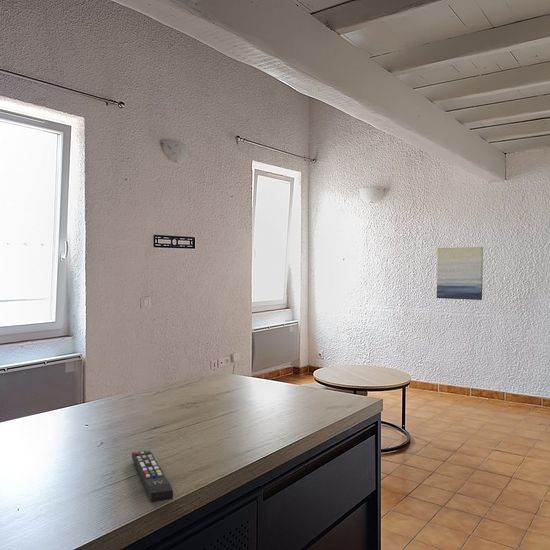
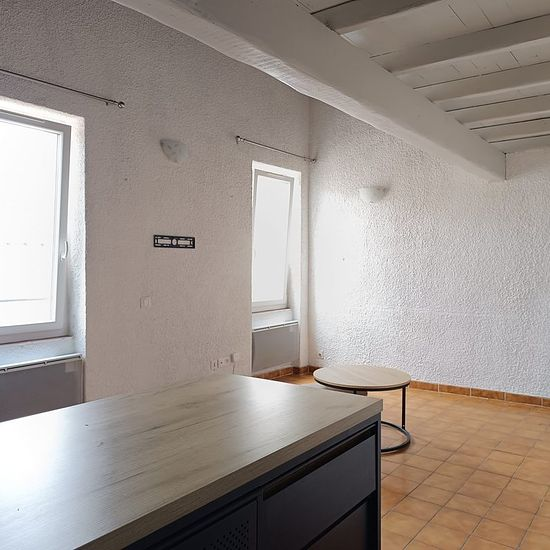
- wall art [436,246,484,301]
- remote control [131,450,174,503]
